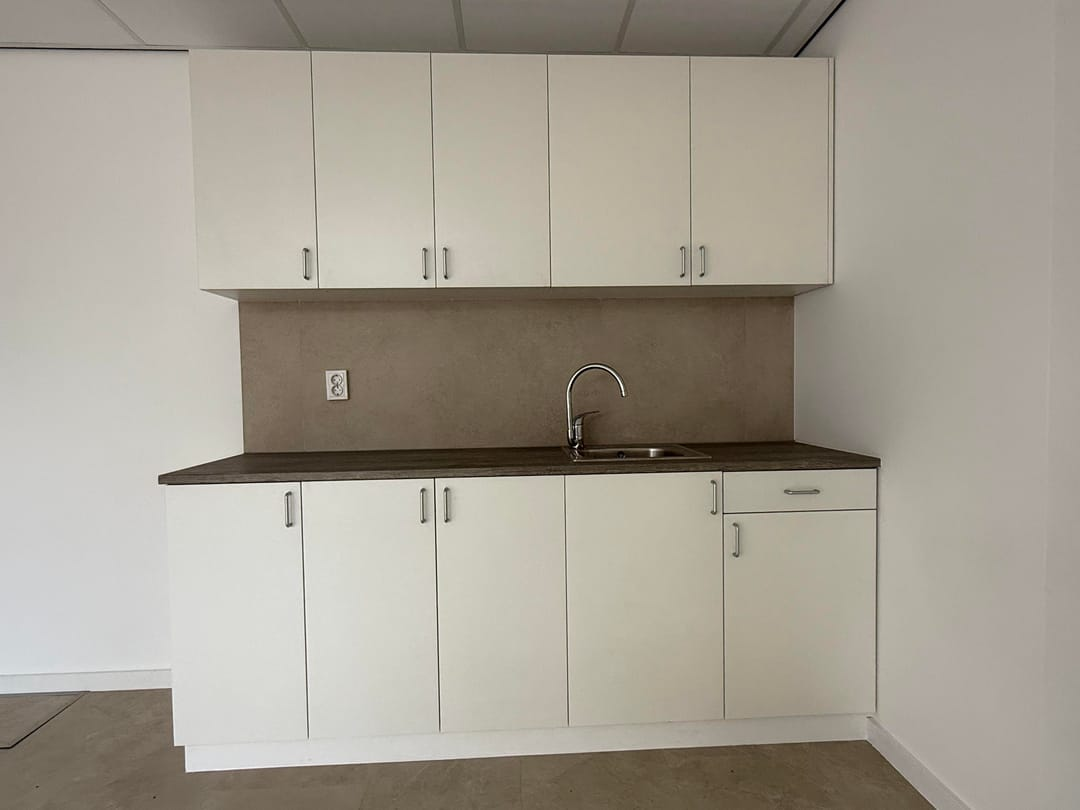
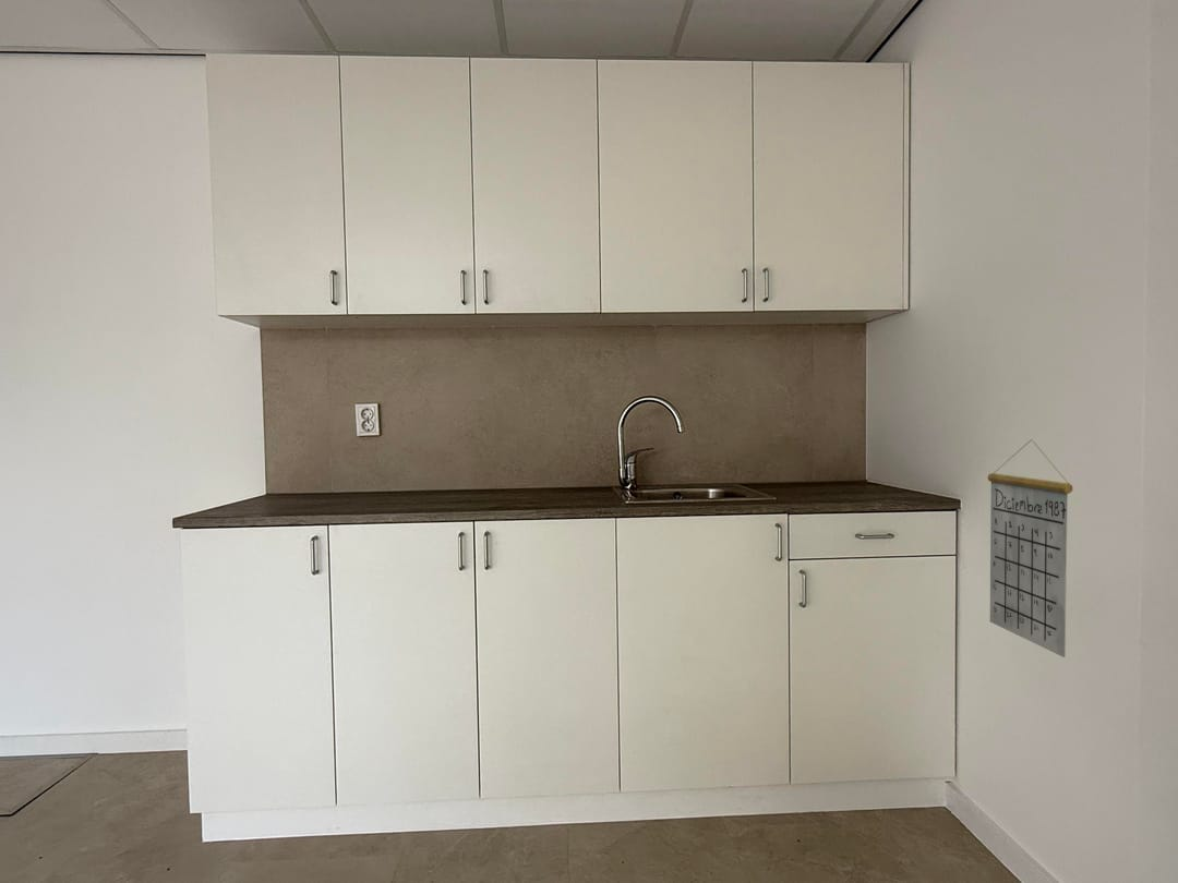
+ calendar [987,438,1073,658]
